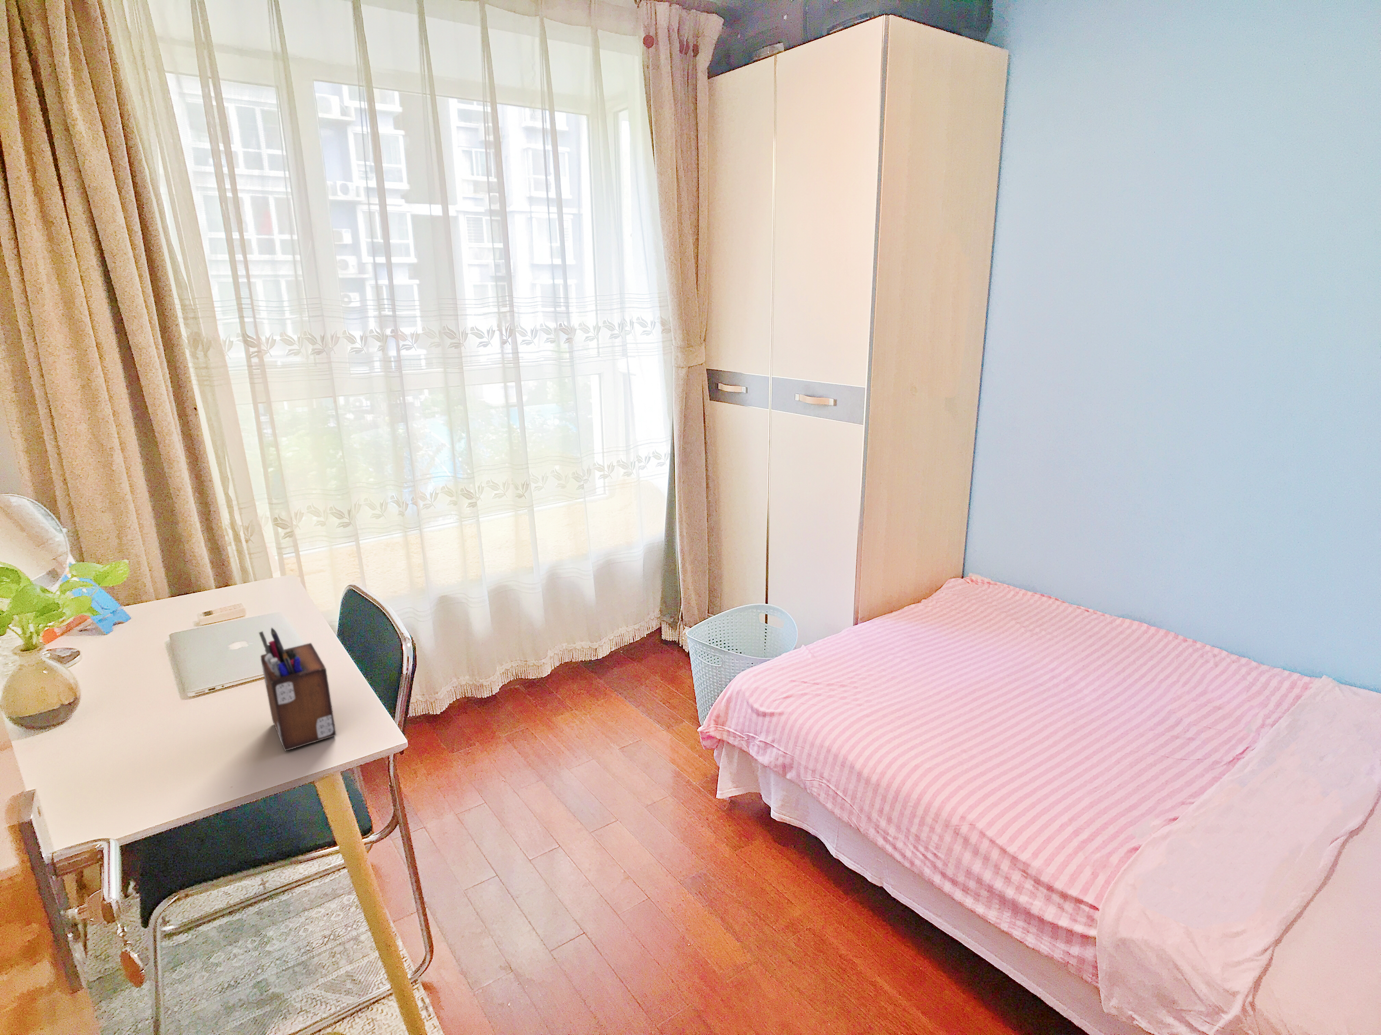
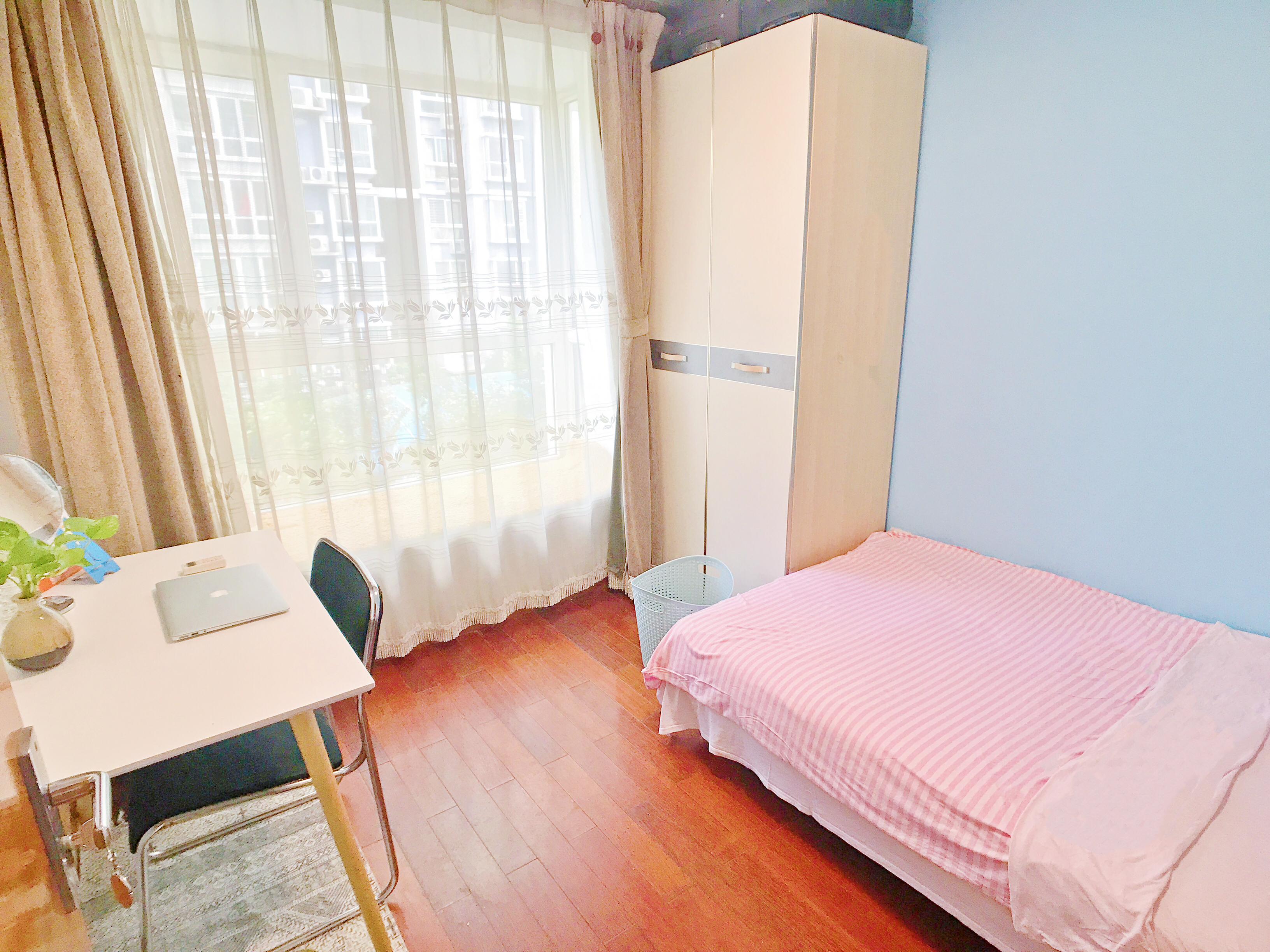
- desk organizer [259,627,337,751]
